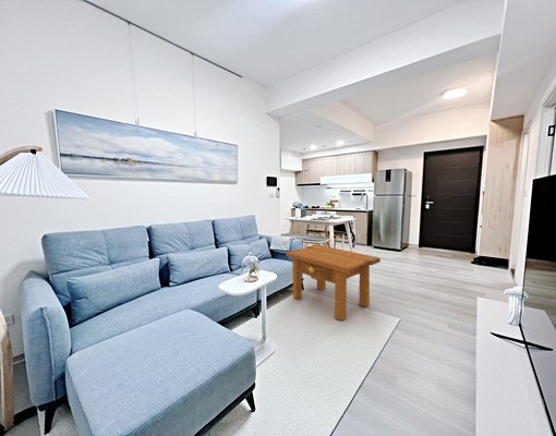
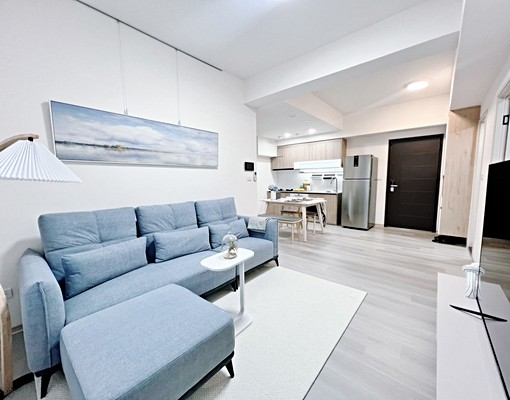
- side table [285,244,382,322]
